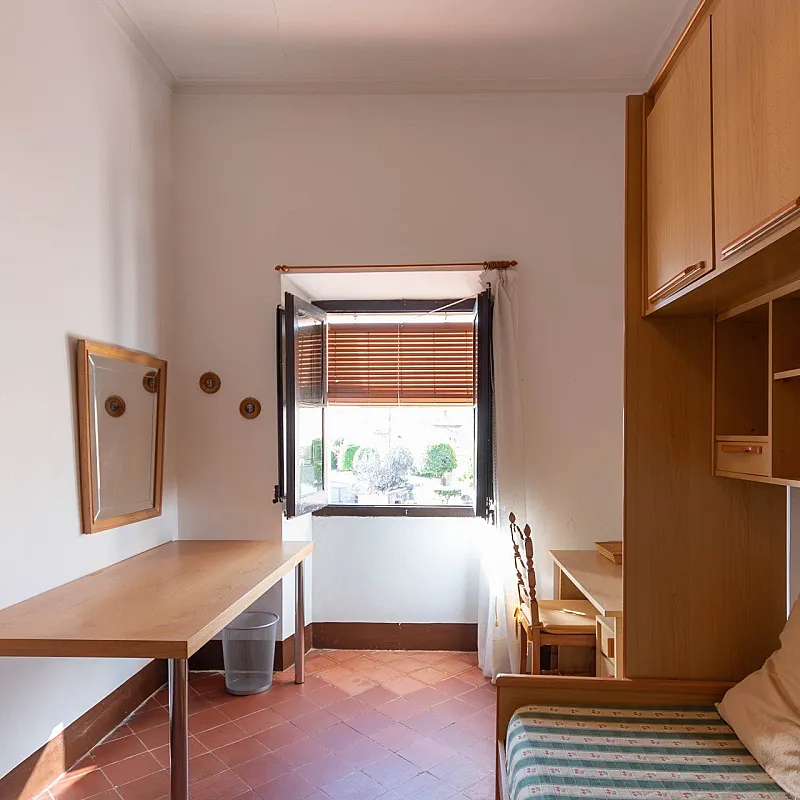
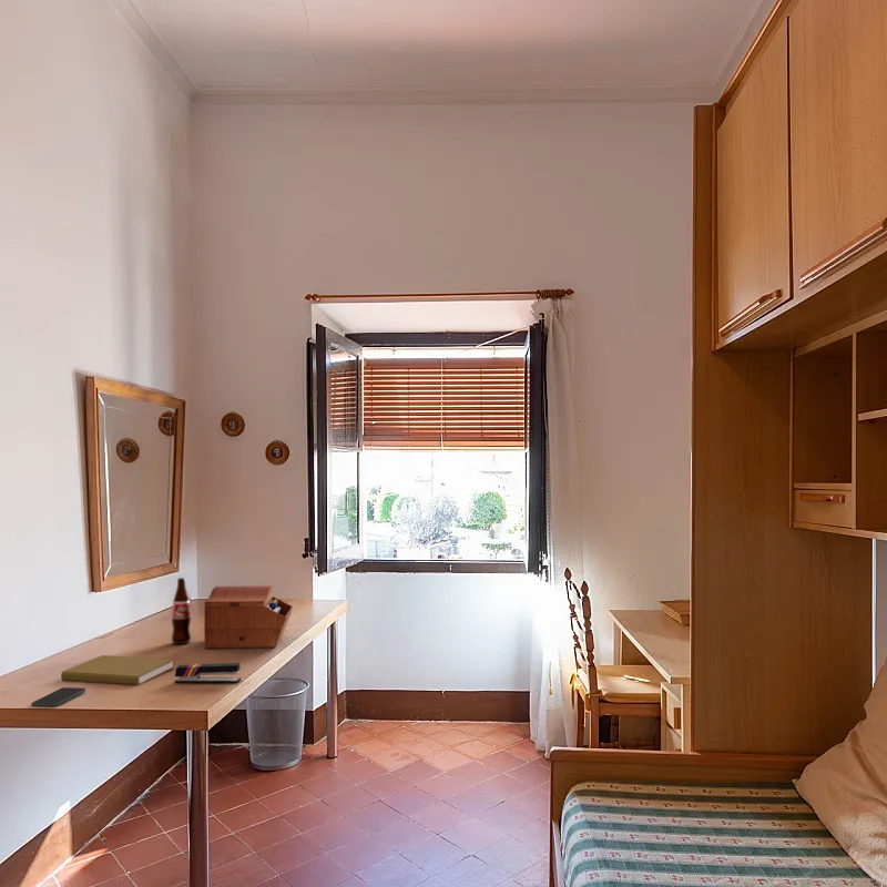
+ stapler [174,662,242,684]
+ book [60,654,175,686]
+ smartphone [30,686,86,707]
+ sewing box [203,584,294,650]
+ bottle [171,577,192,645]
